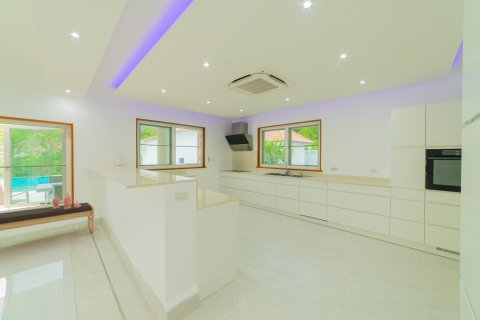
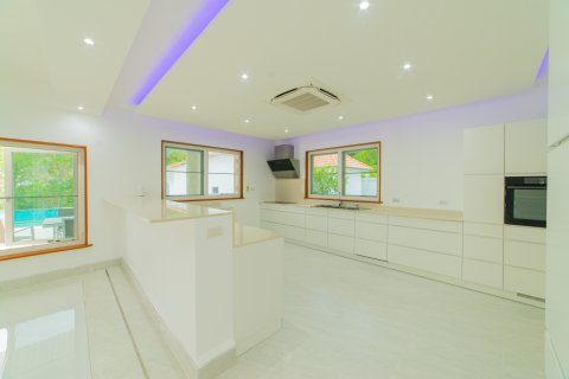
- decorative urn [51,192,81,209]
- bench [0,202,95,234]
